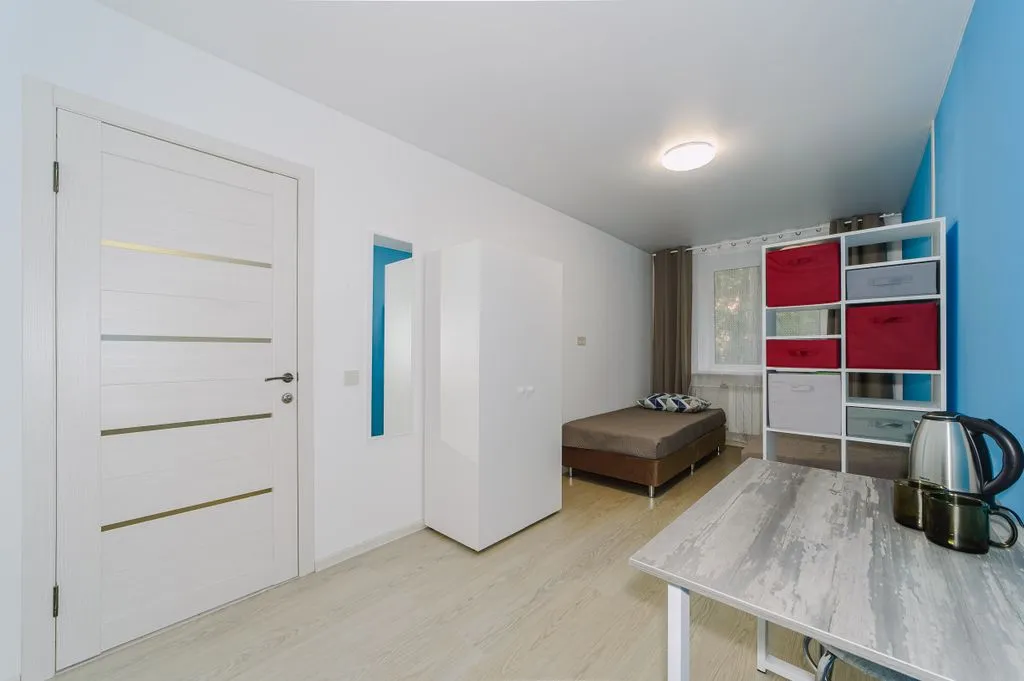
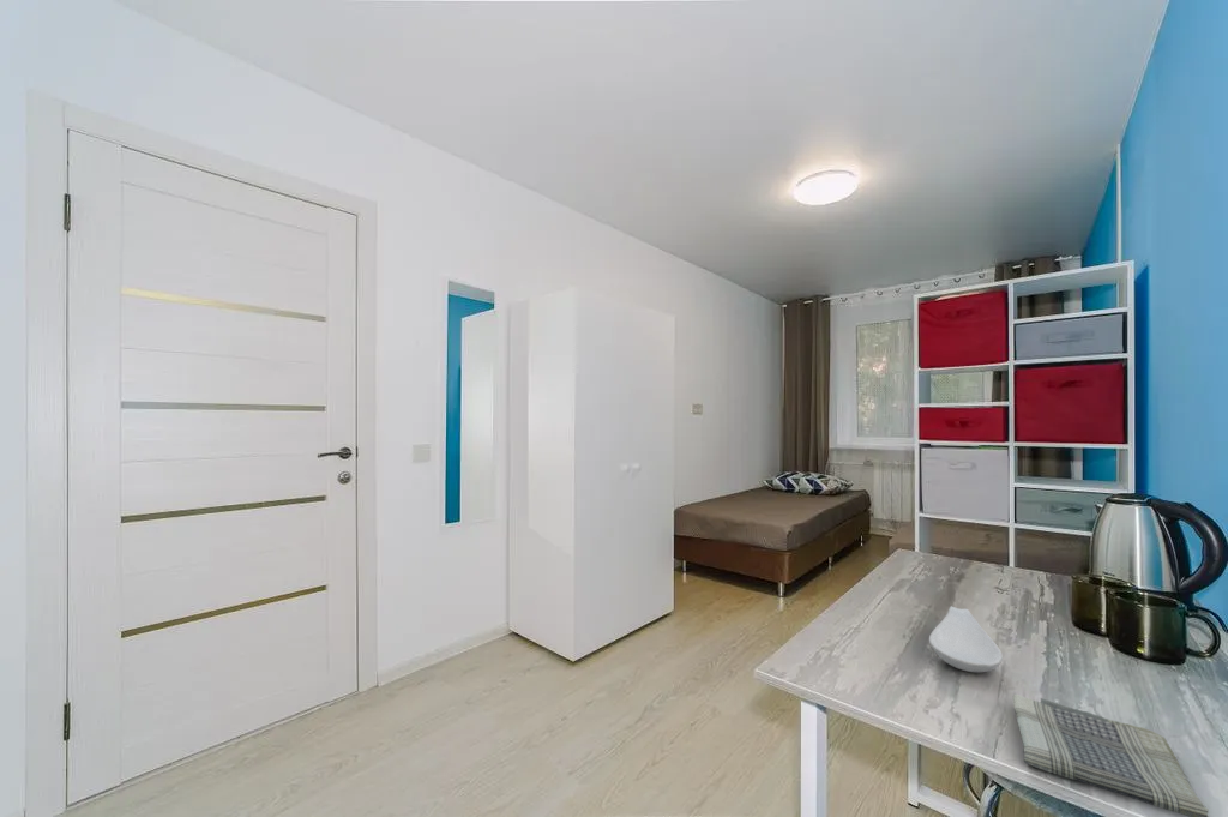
+ spoon rest [928,606,1004,673]
+ dish towel [1012,693,1210,817]
